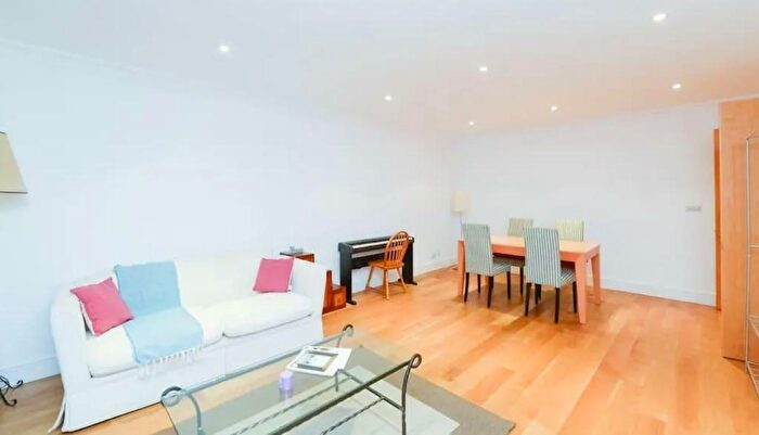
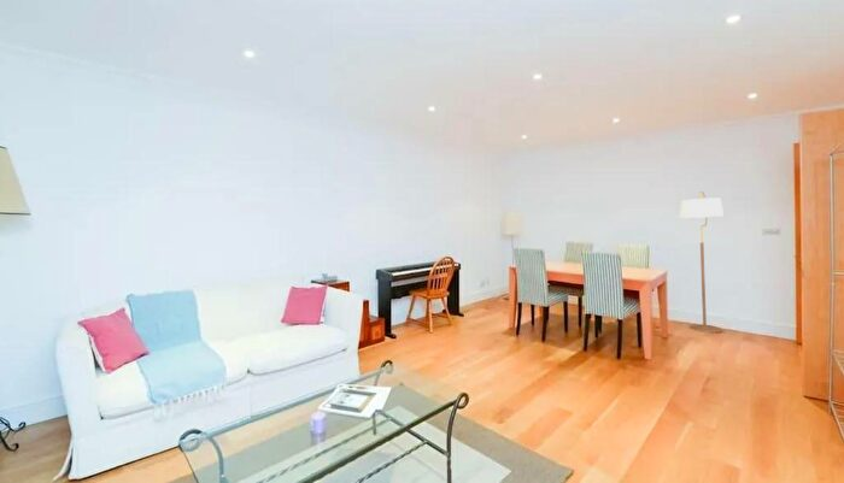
+ floor lamp [678,190,725,335]
